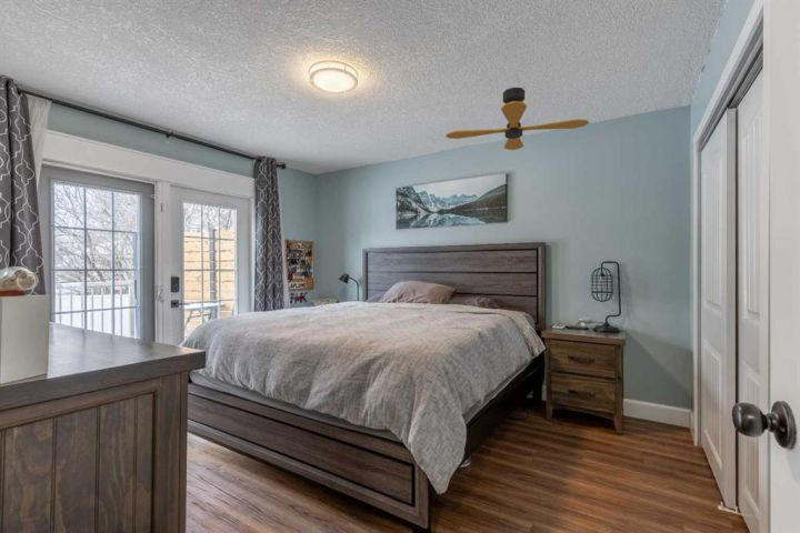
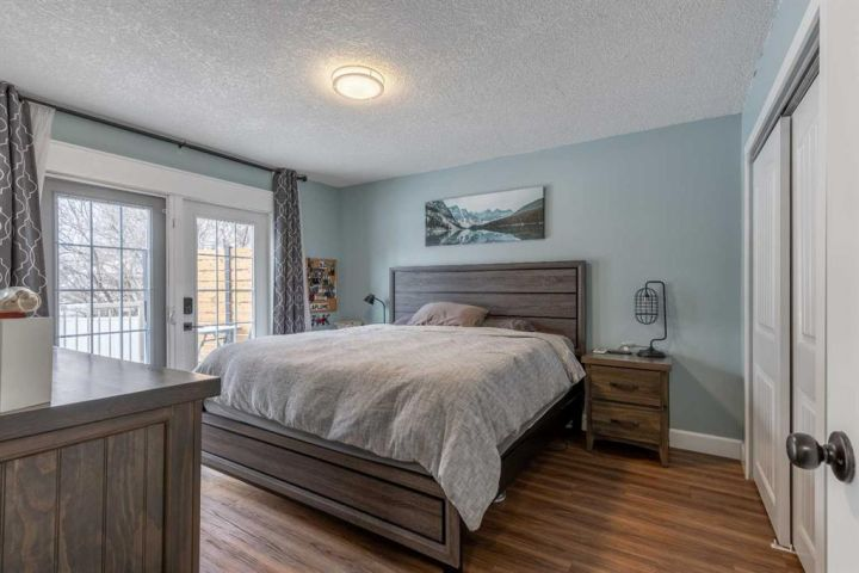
- ceiling fan [444,87,590,151]
